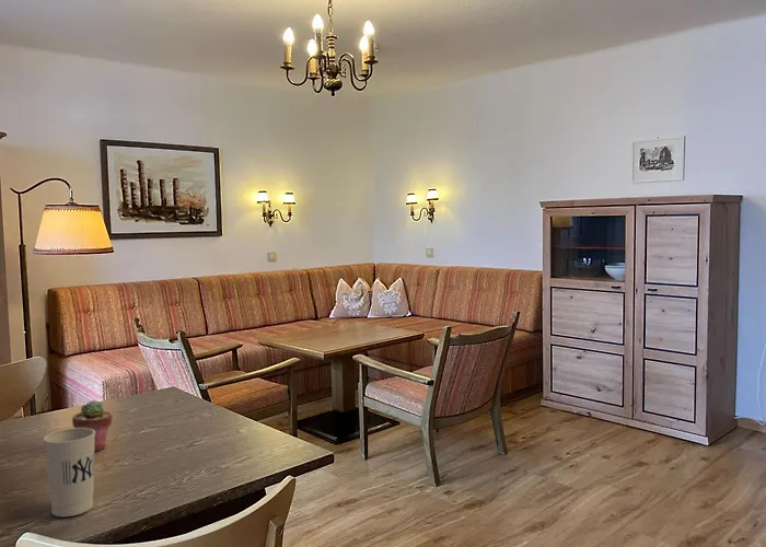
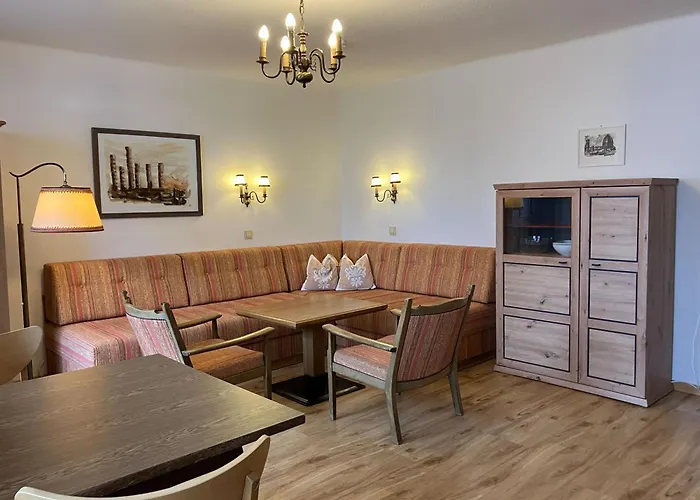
- potted succulent [71,399,114,453]
- cup [43,428,95,517]
